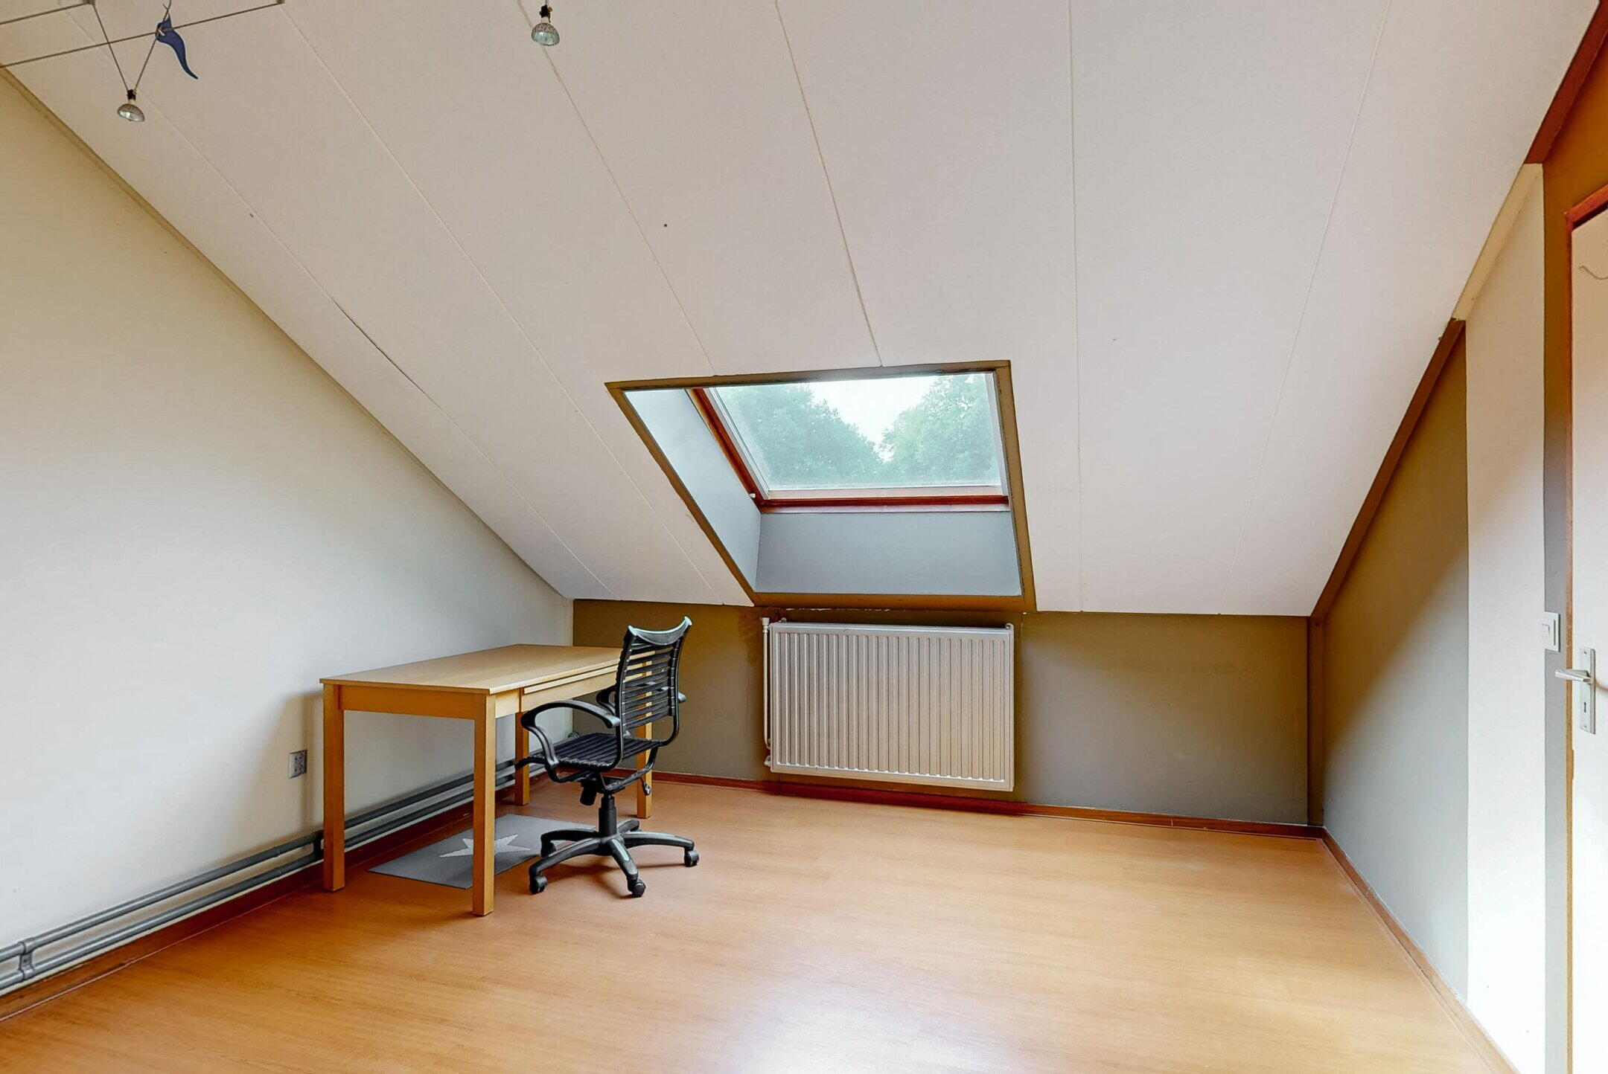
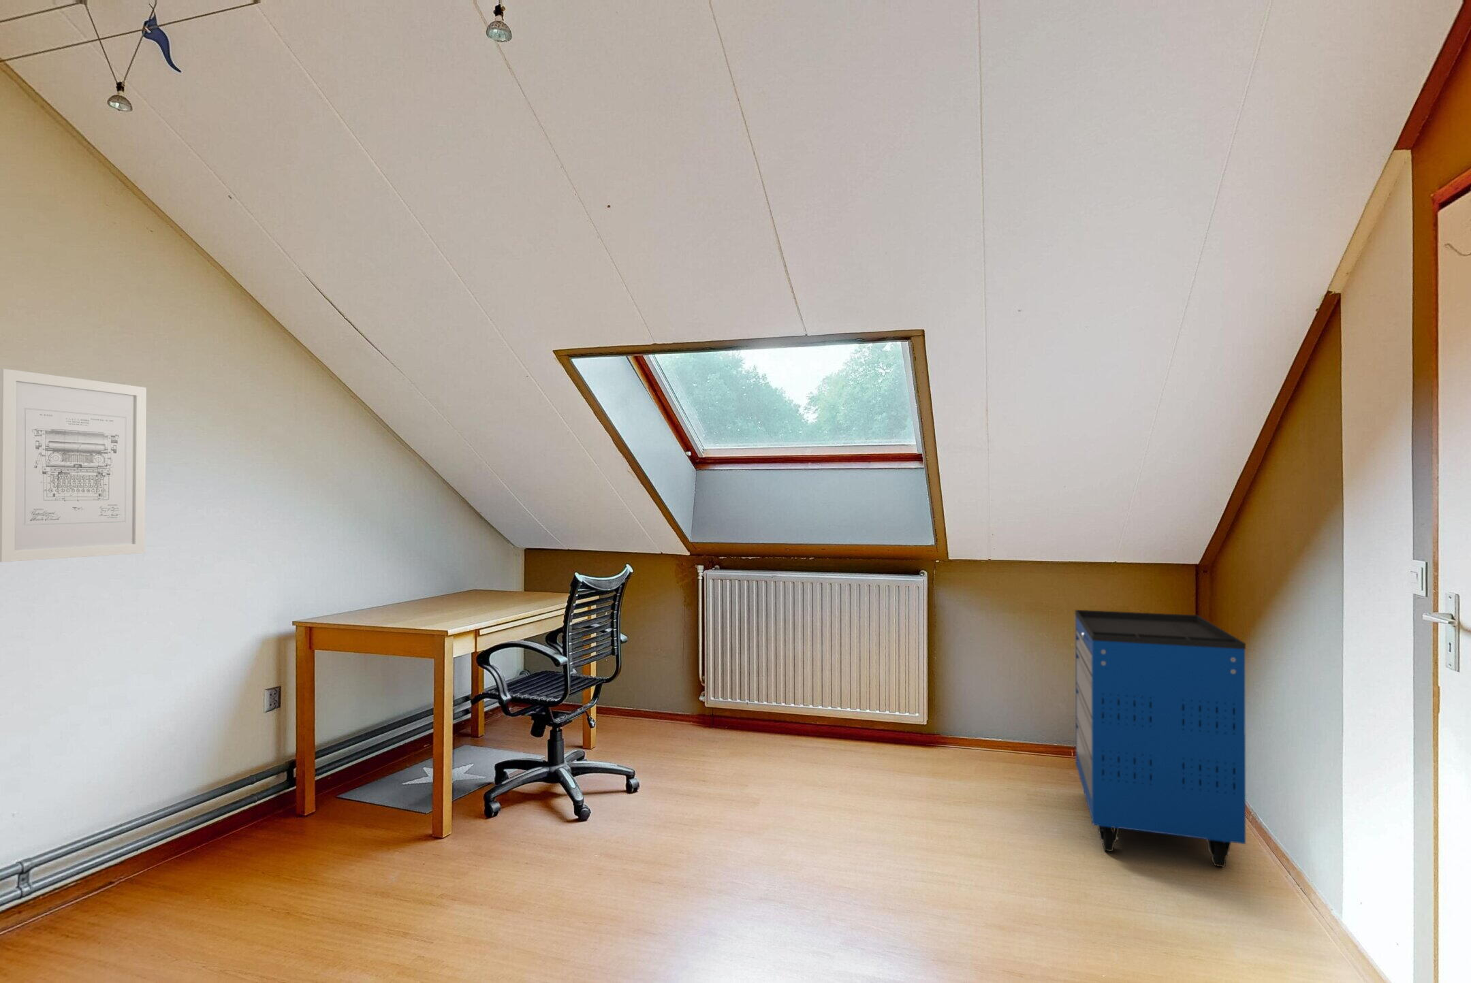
+ wall art [0,369,147,563]
+ storage cabinet [1075,609,1246,868]
